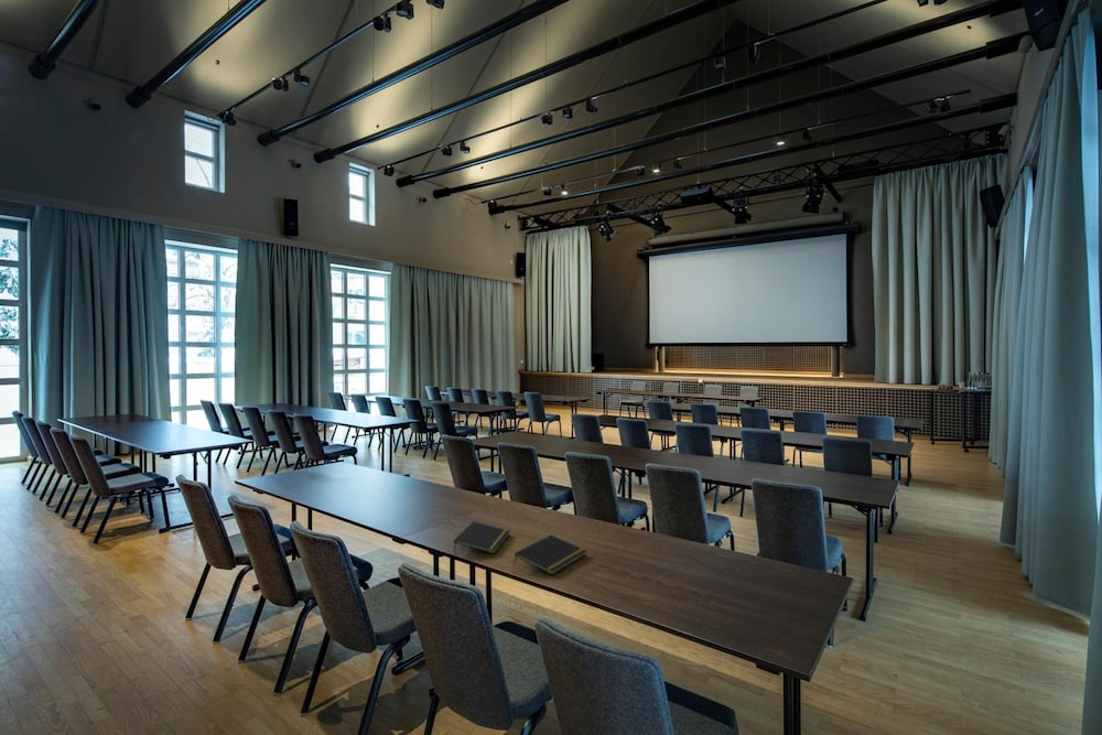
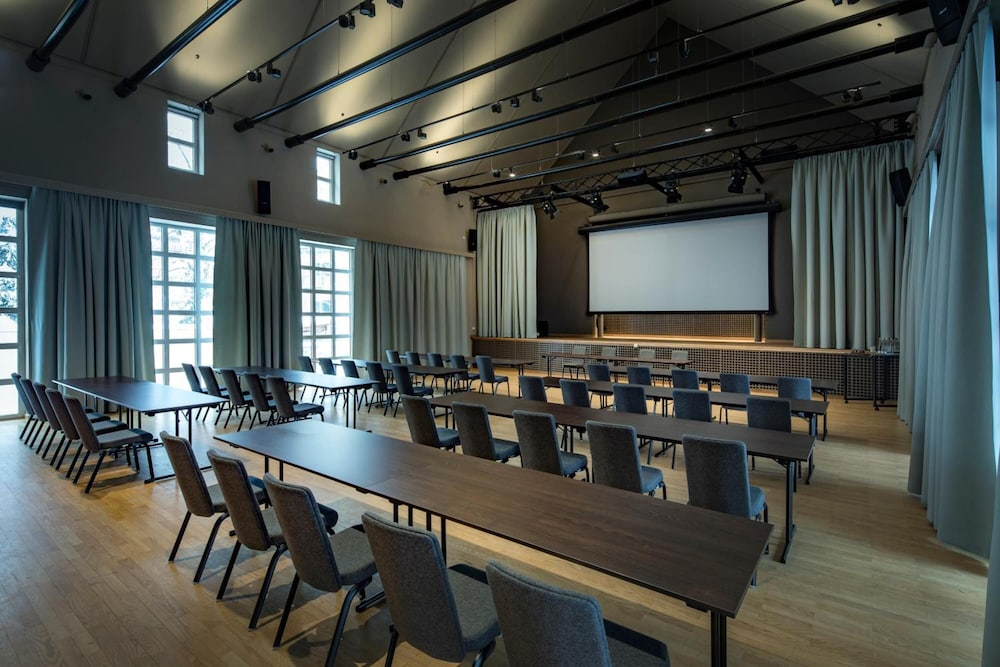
- notepad [514,534,587,575]
- notepad [453,520,511,554]
